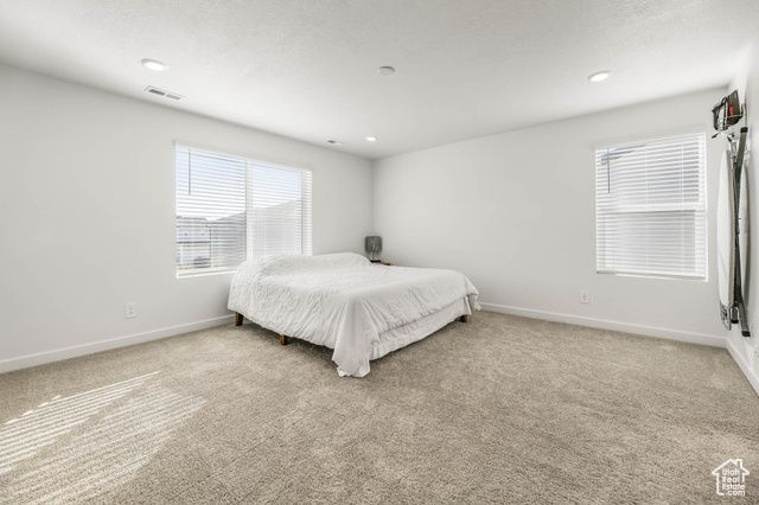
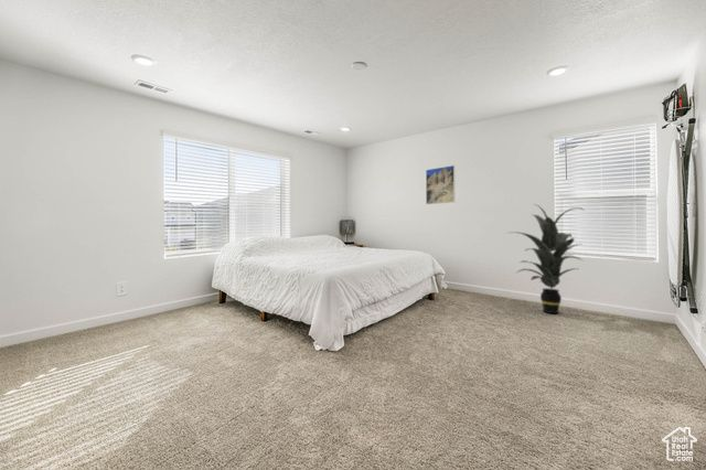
+ indoor plant [505,203,586,314]
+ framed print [425,164,456,205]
